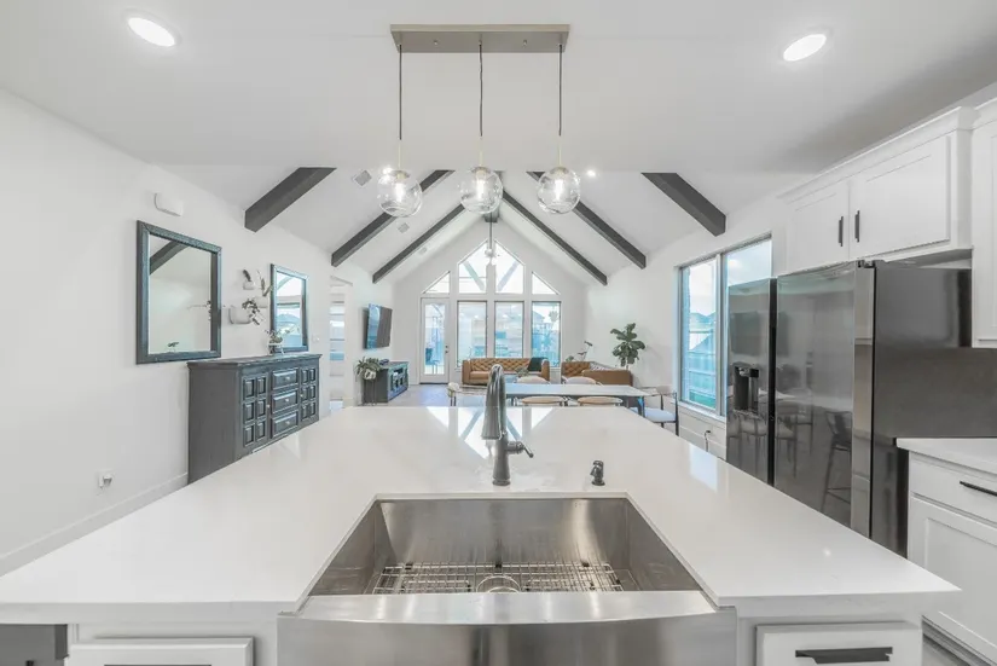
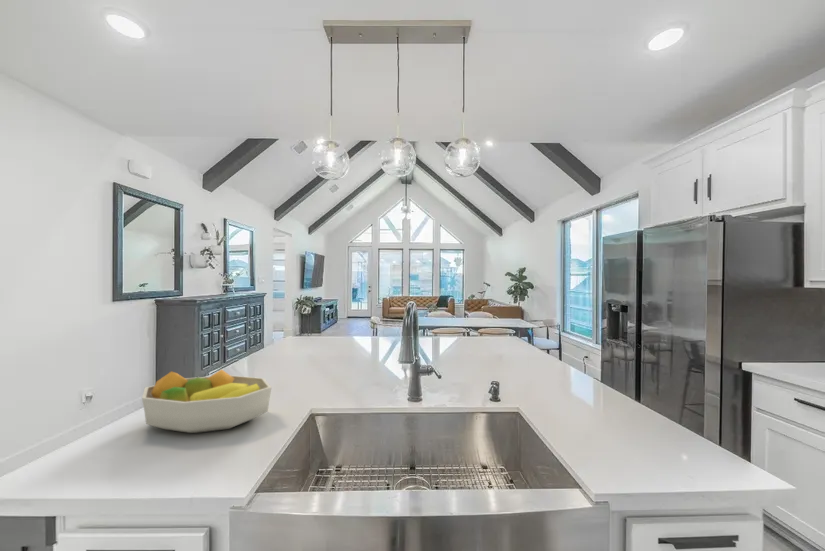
+ fruit bowl [141,368,273,434]
